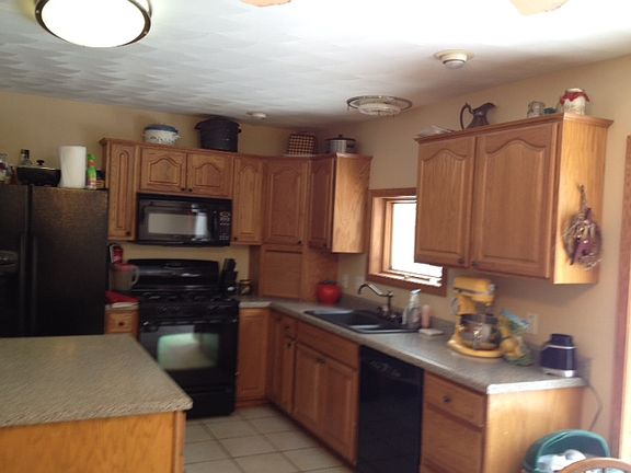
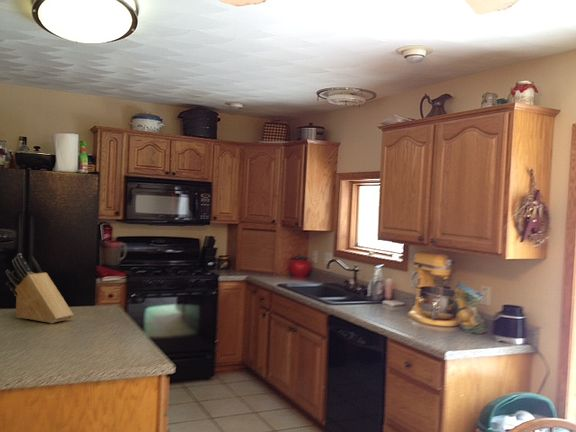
+ knife block [5,253,74,324]
